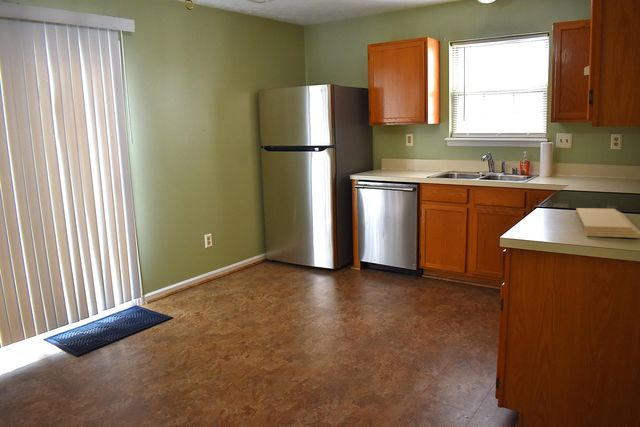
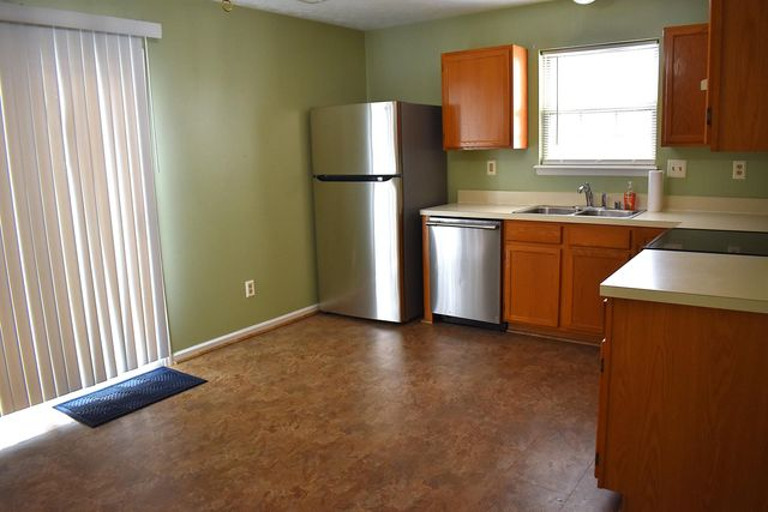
- cutting board [575,207,640,239]
